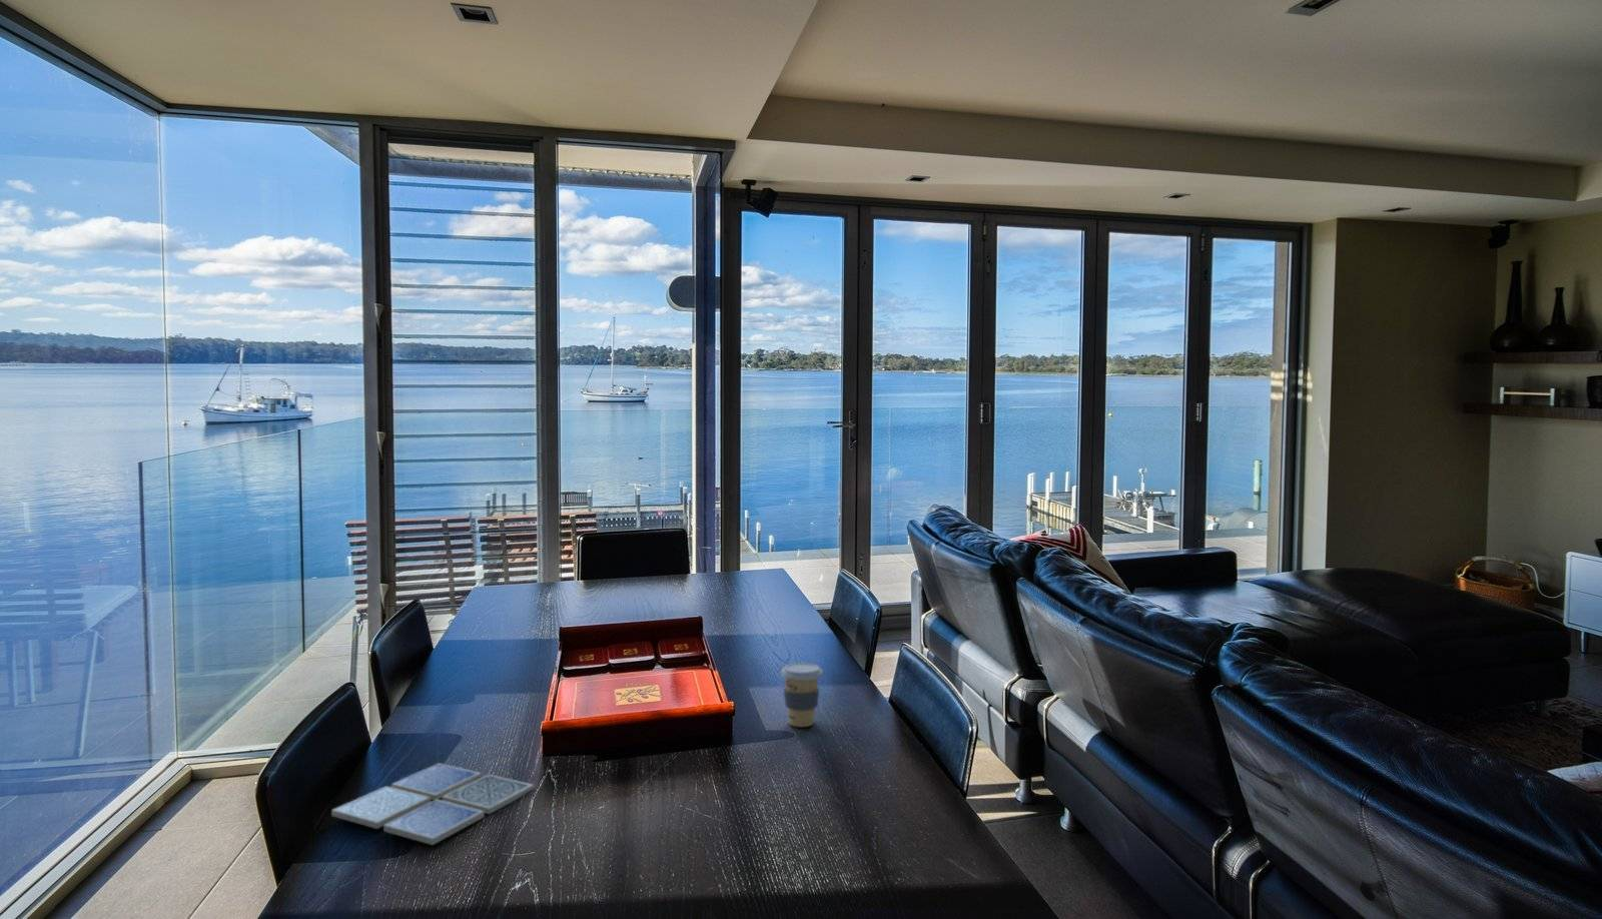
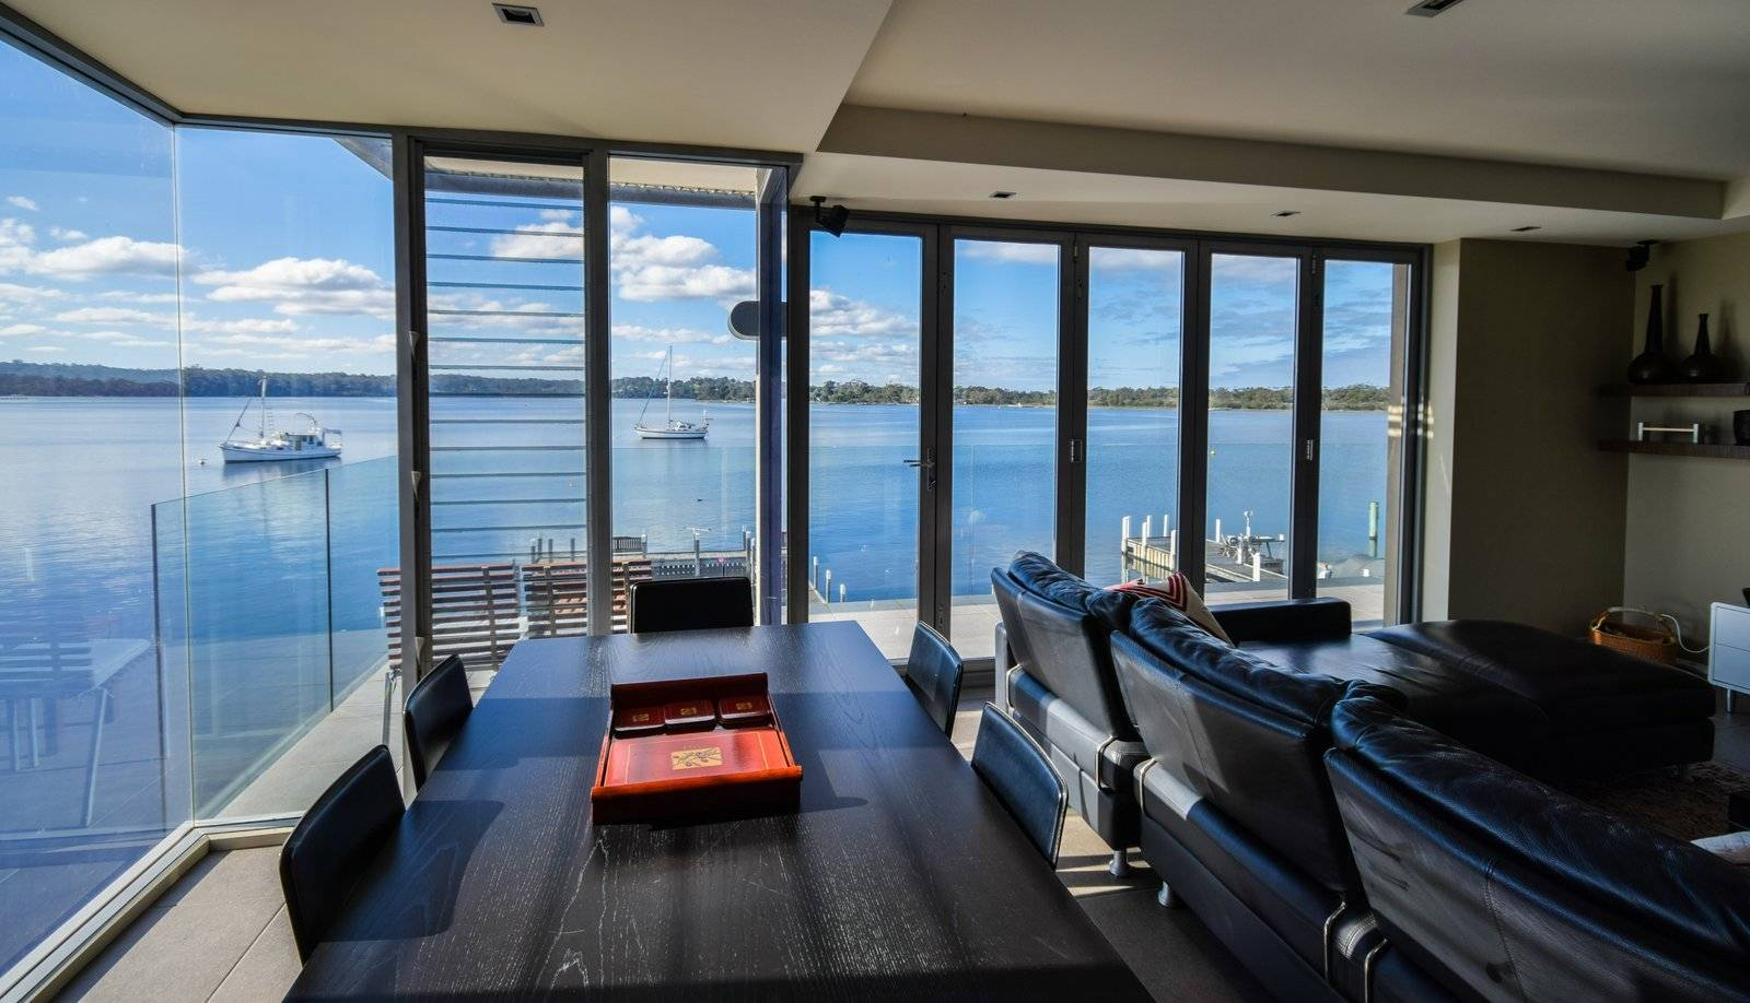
- coffee cup [780,661,824,727]
- drink coaster [330,762,535,846]
